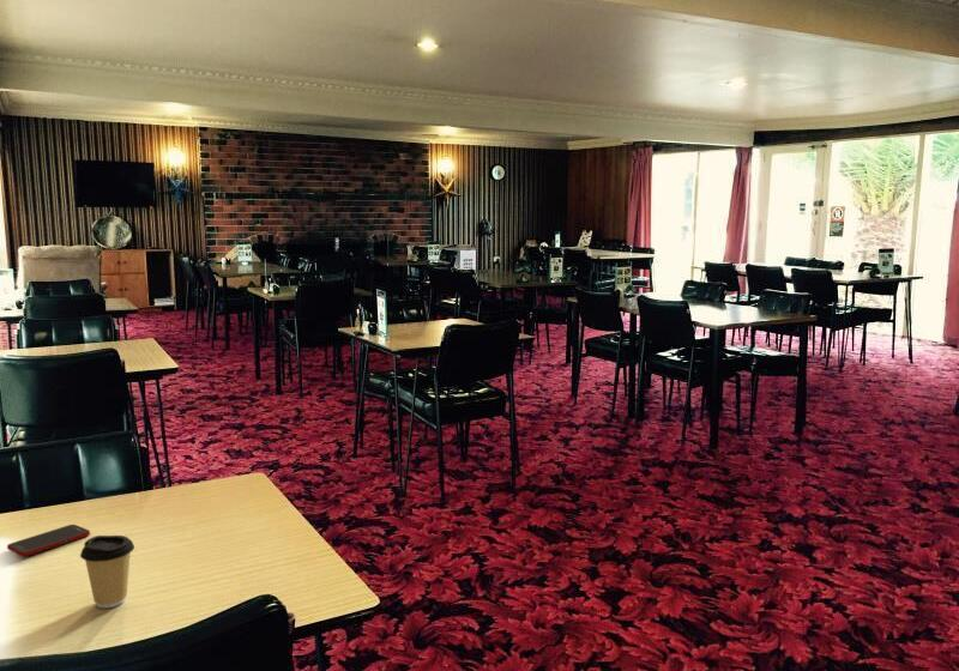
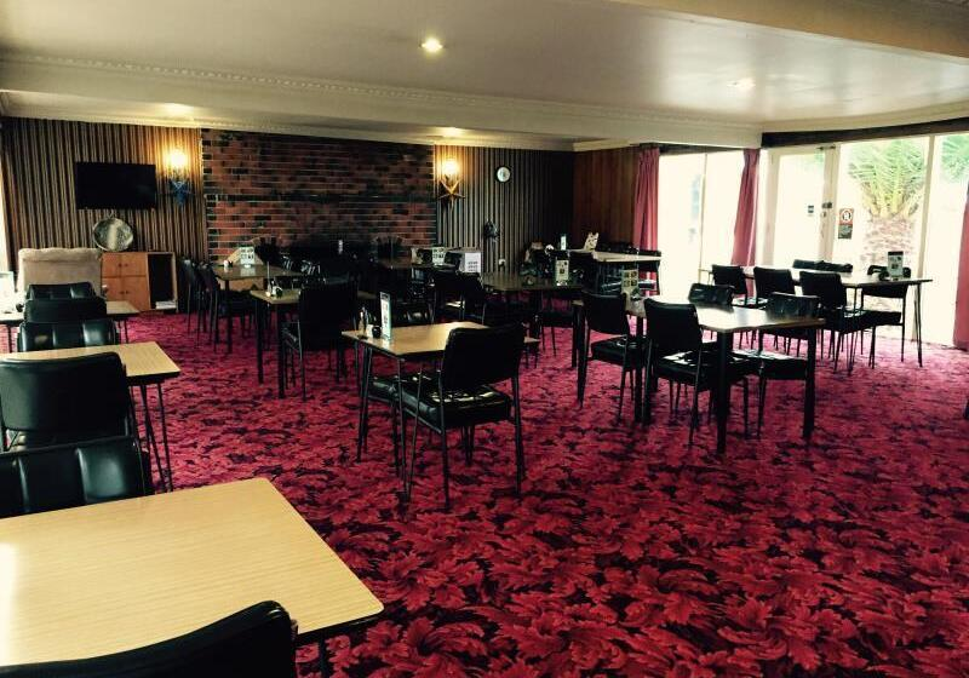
- cell phone [6,524,91,557]
- coffee cup [79,534,135,609]
